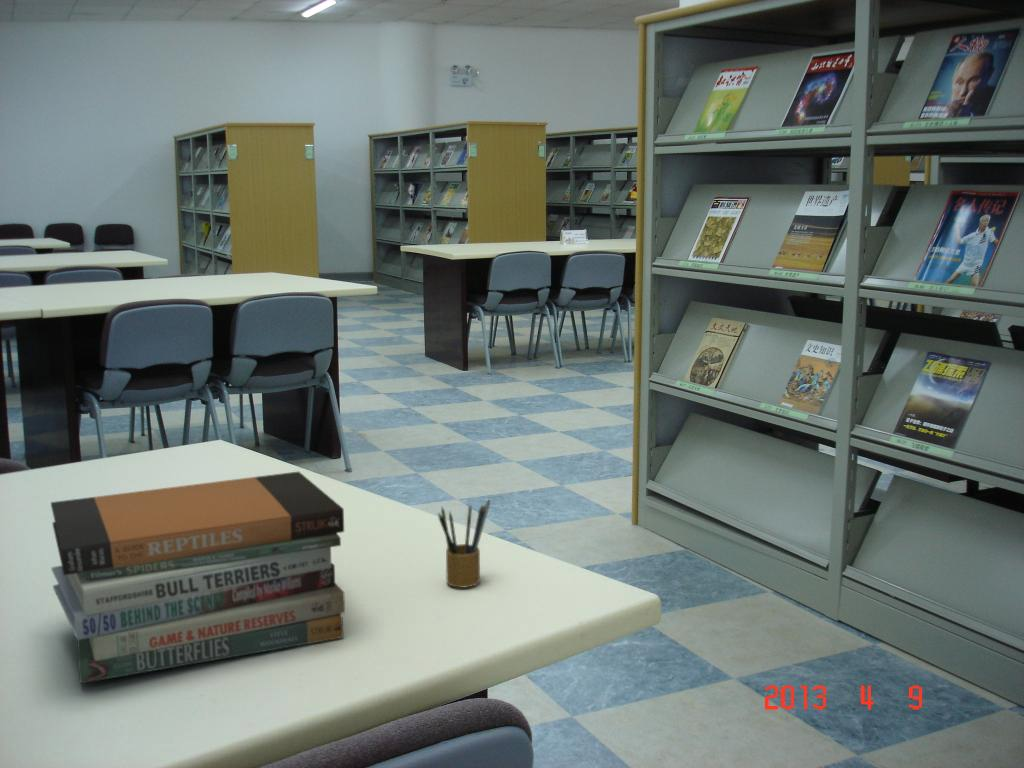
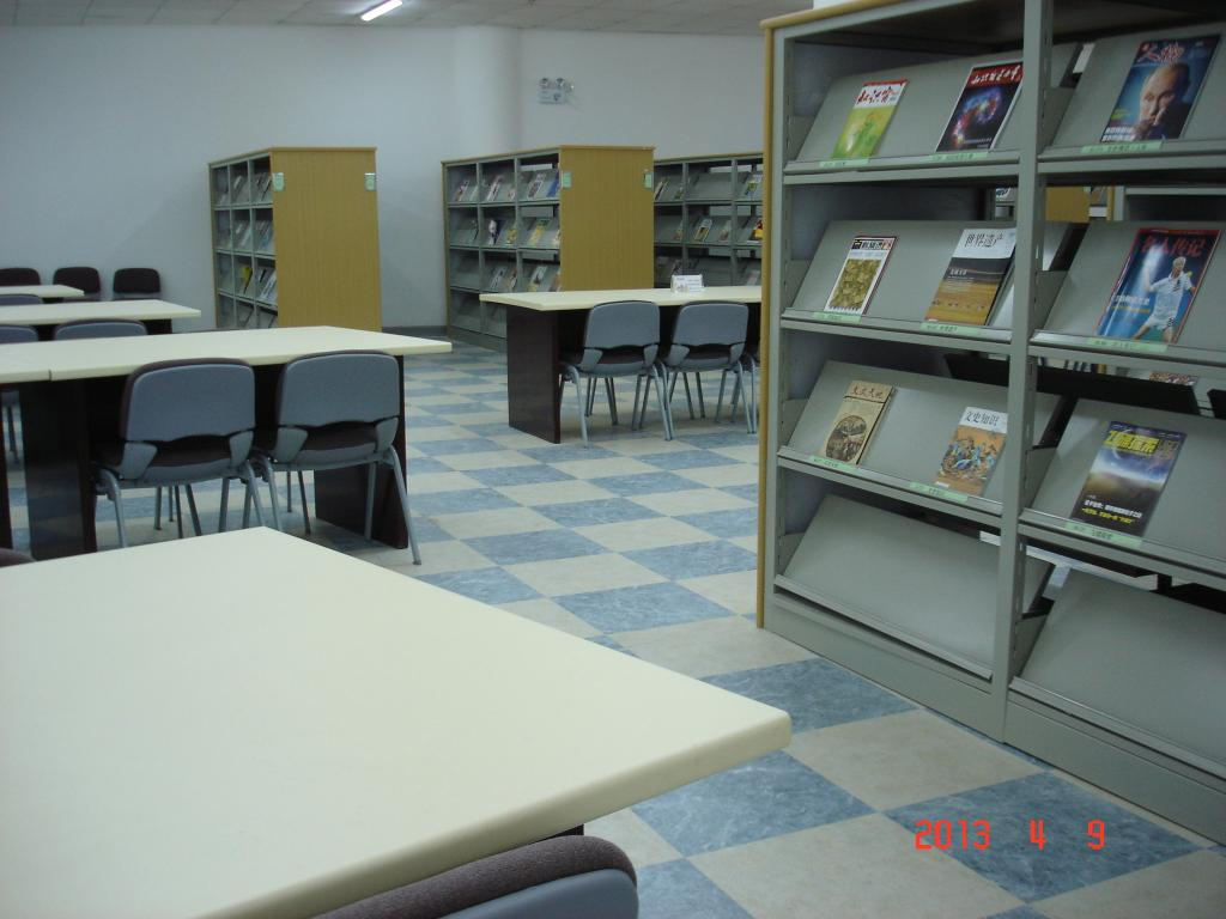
- pencil box [437,497,491,589]
- book stack [50,470,346,685]
